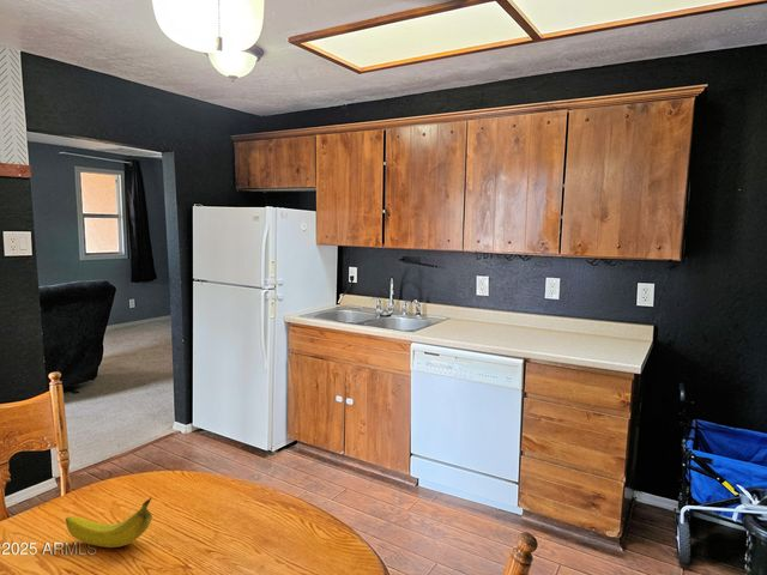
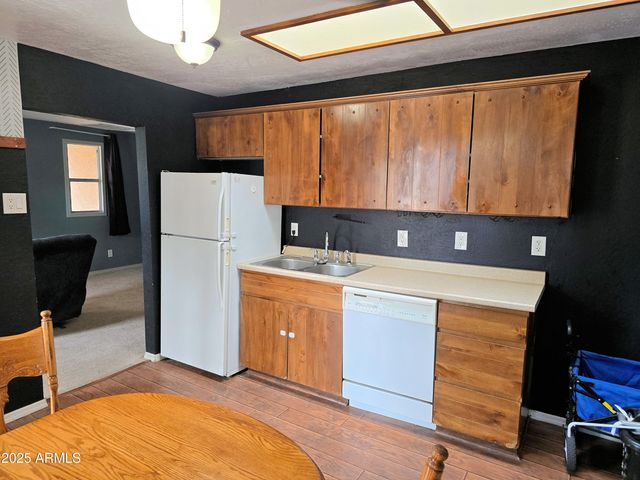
- fruit [65,497,153,549]
